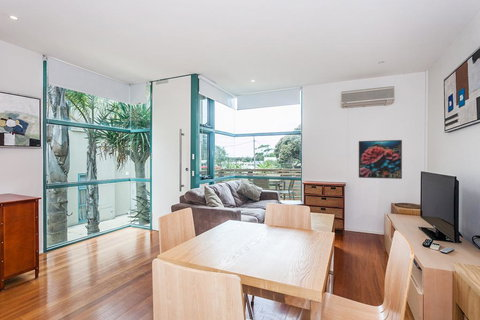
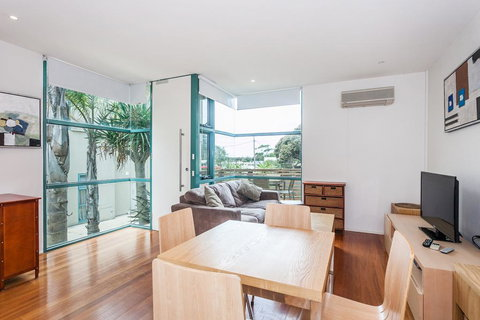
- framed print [358,139,403,180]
